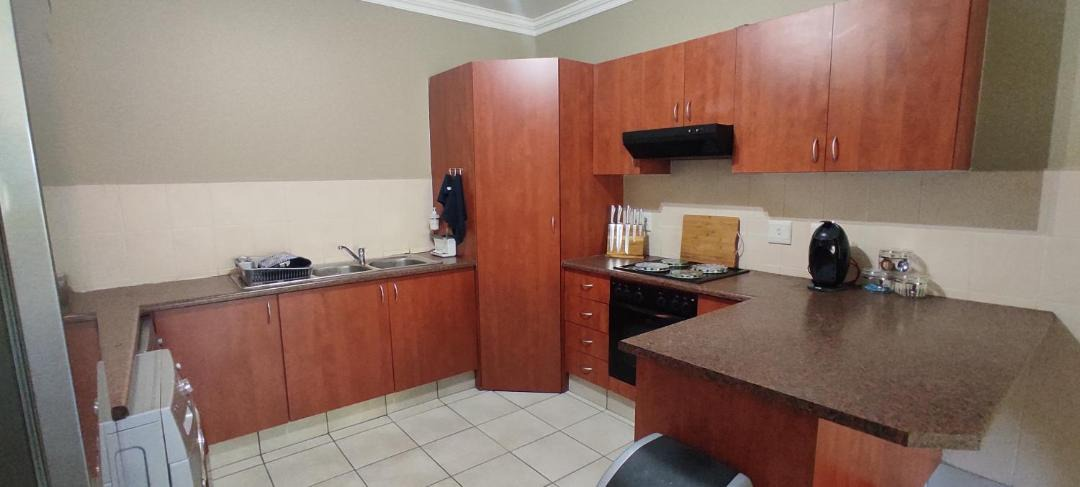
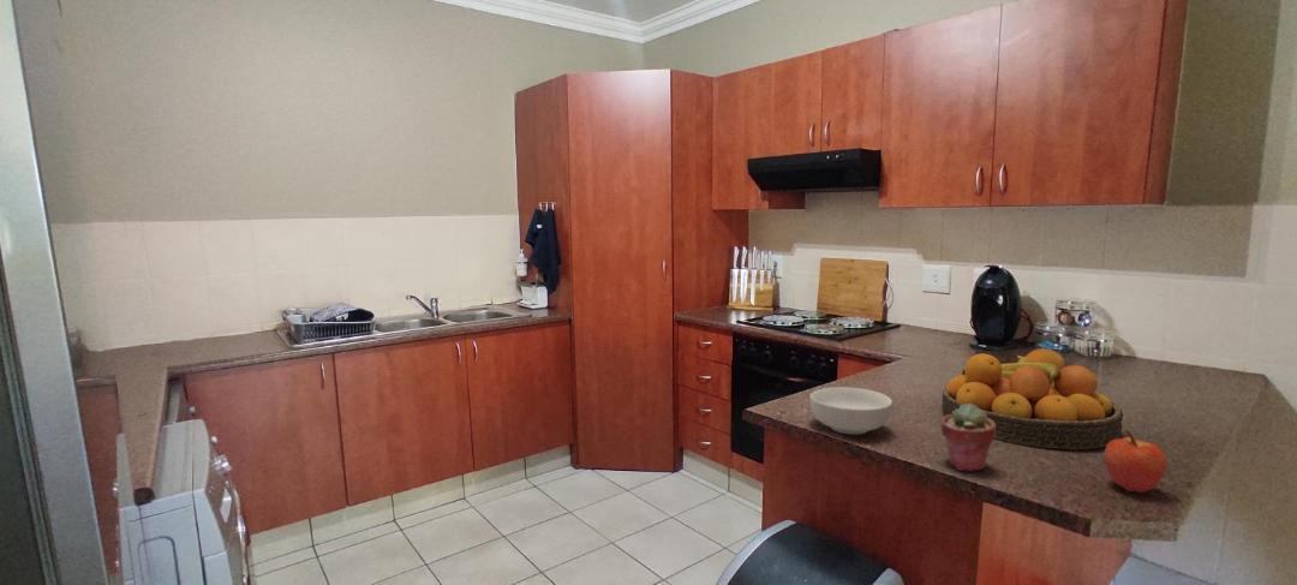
+ apple [1104,429,1167,494]
+ fruit bowl [940,347,1124,450]
+ potted succulent [939,404,996,473]
+ cereal bowl [808,386,893,436]
